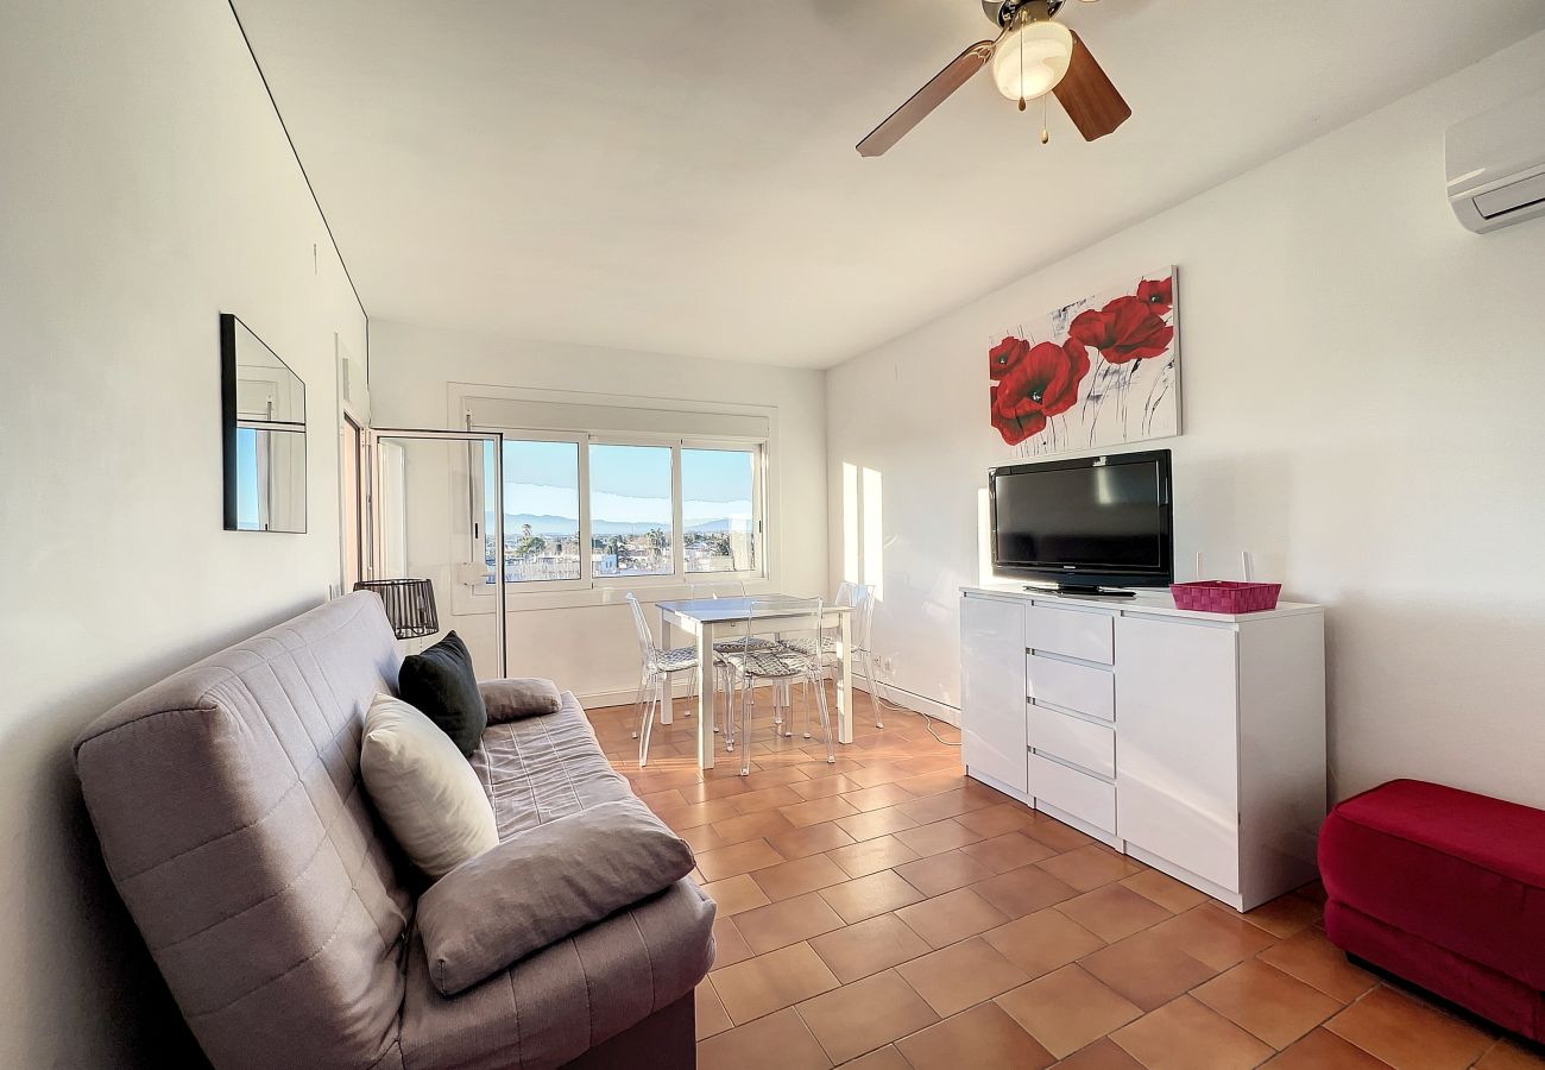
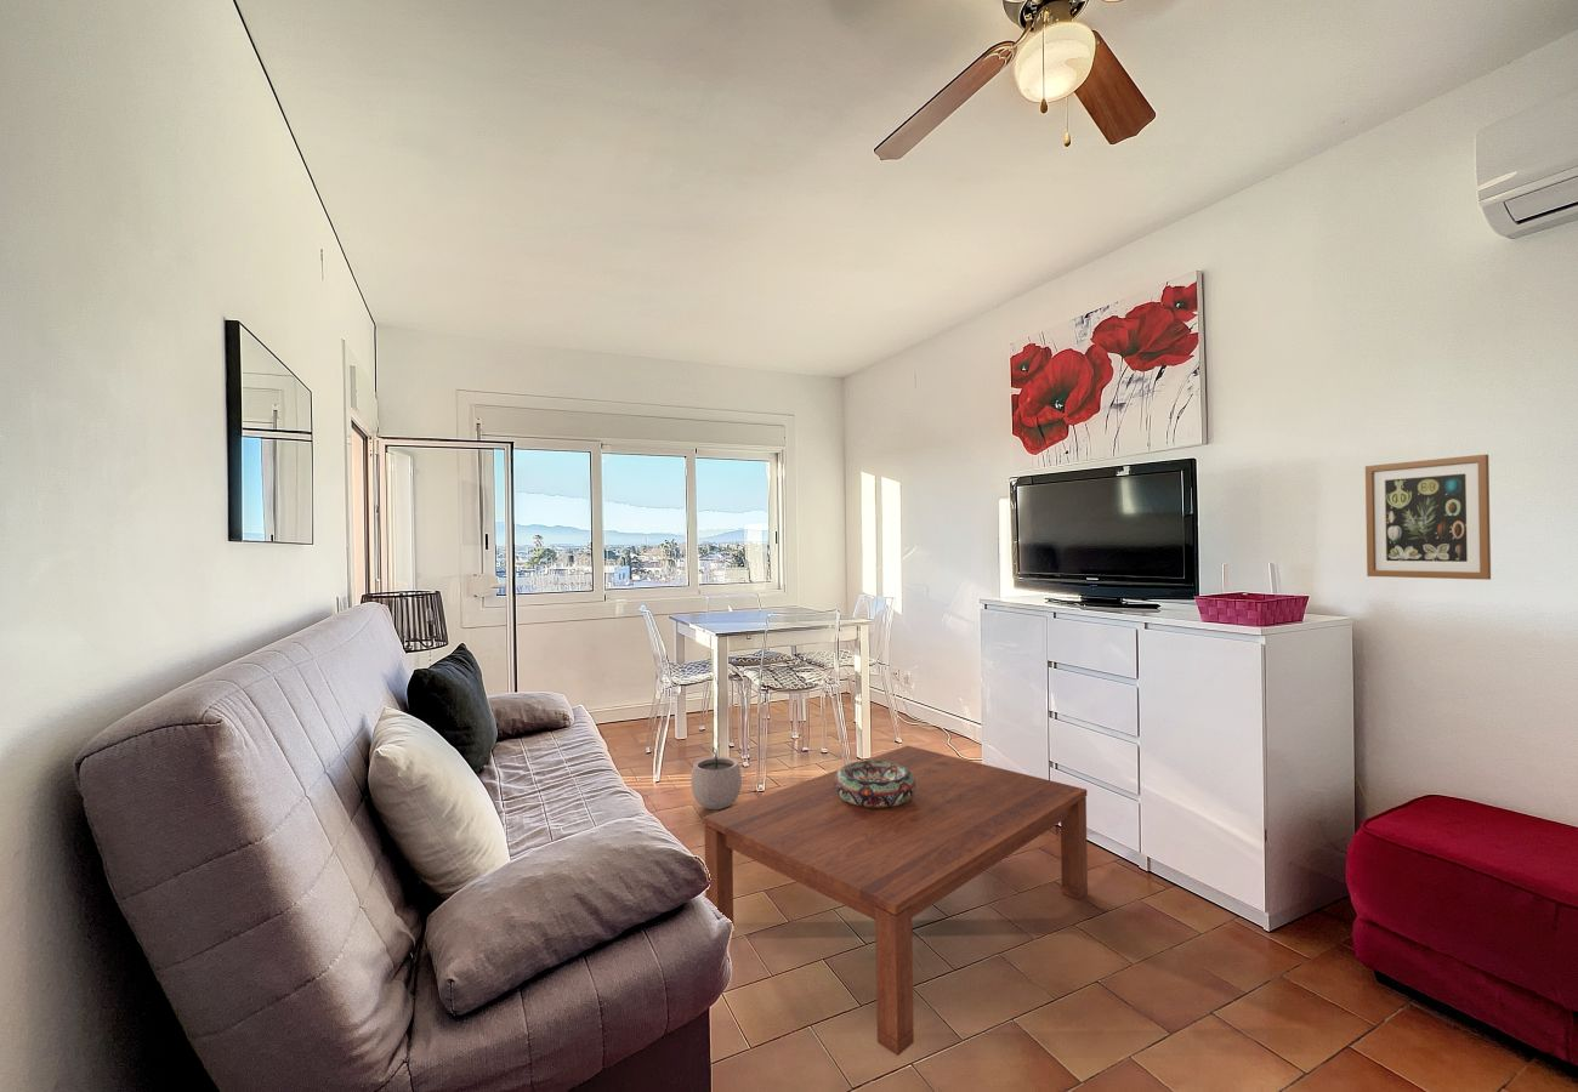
+ plant pot [689,743,743,811]
+ wall art [1364,454,1492,581]
+ decorative bowl [834,760,915,808]
+ coffee table [703,745,1089,1057]
